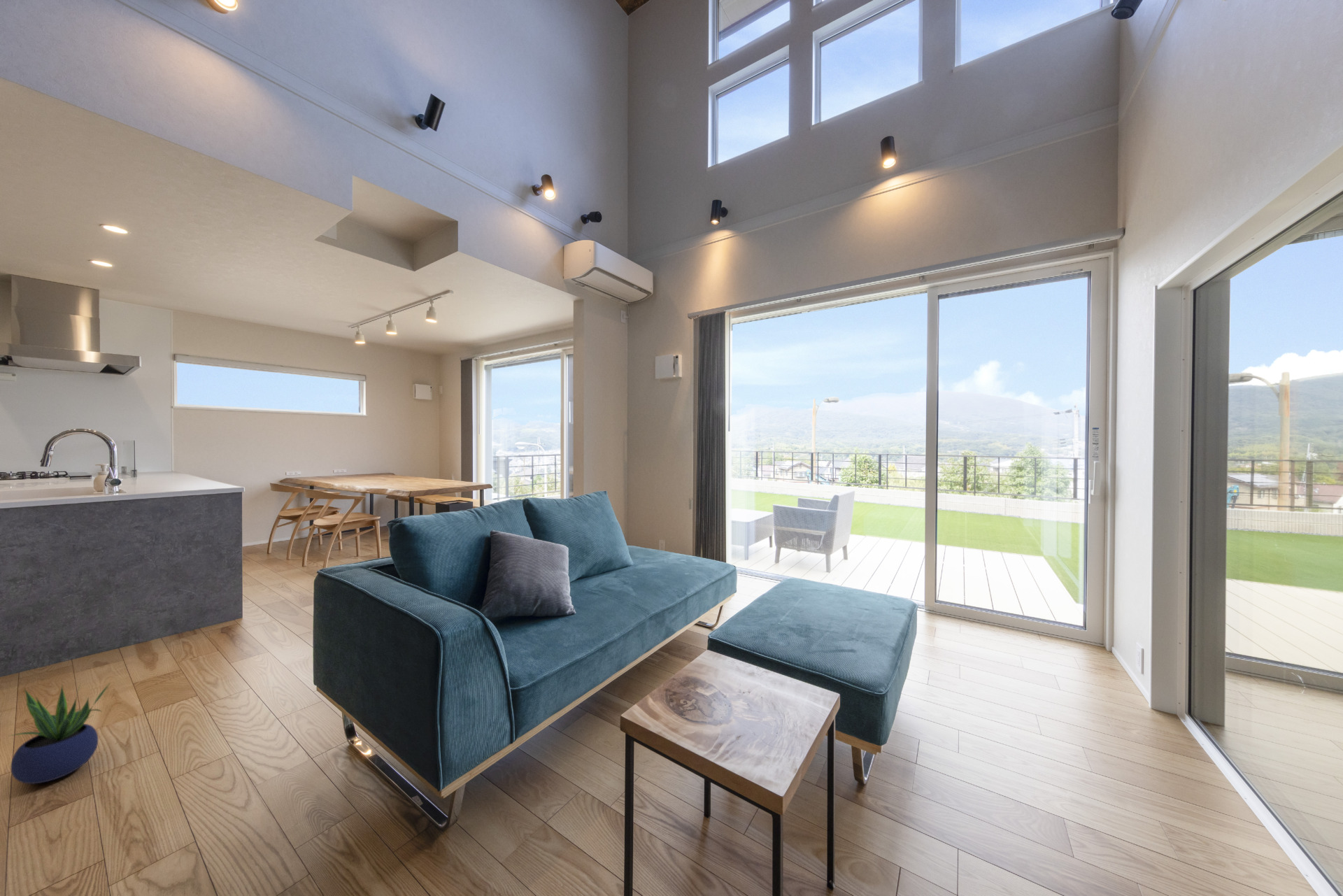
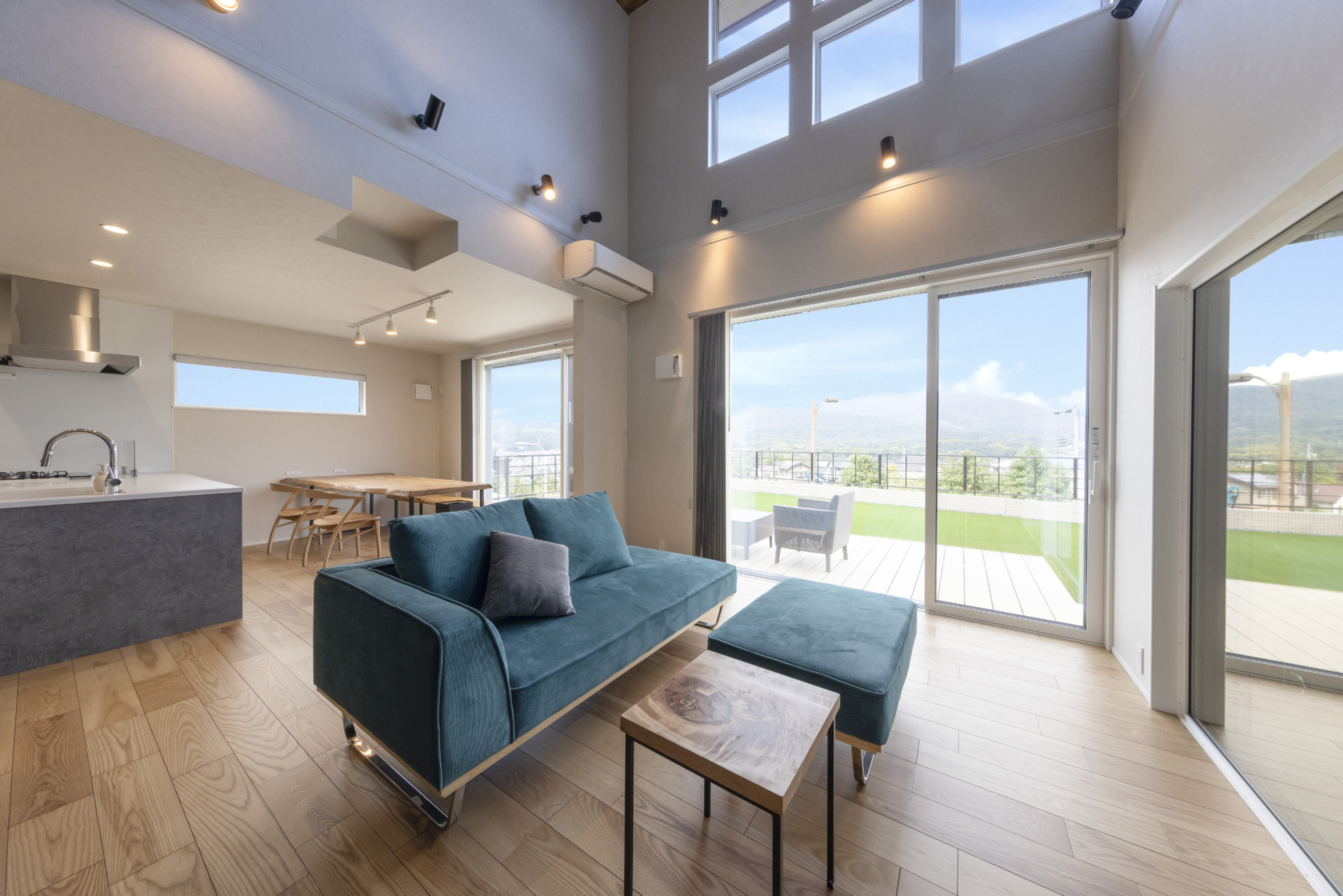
- potted plant [9,681,111,785]
